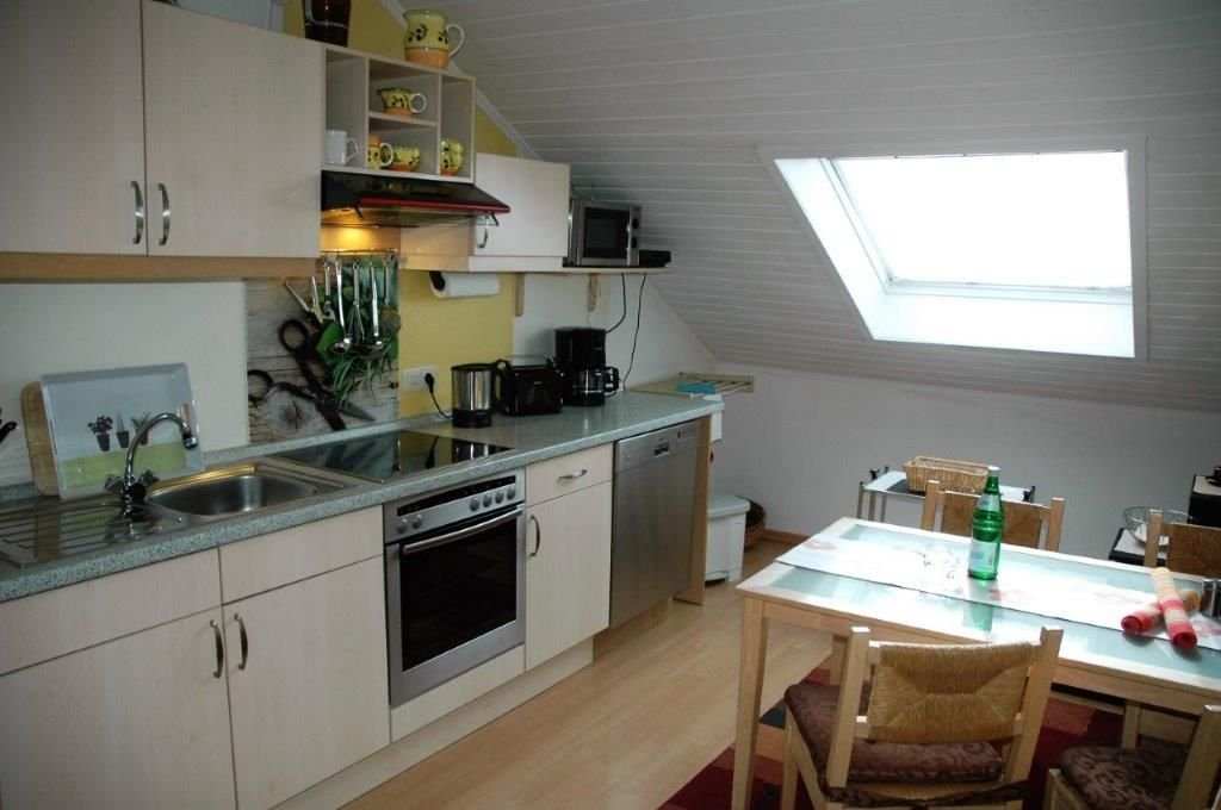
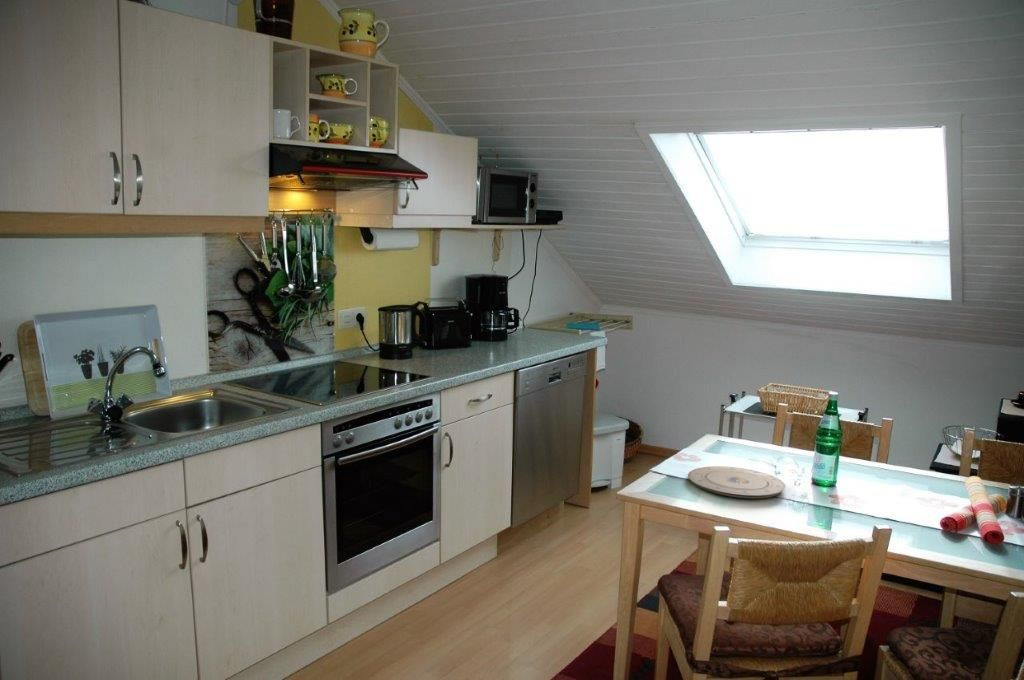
+ plate [687,465,786,499]
